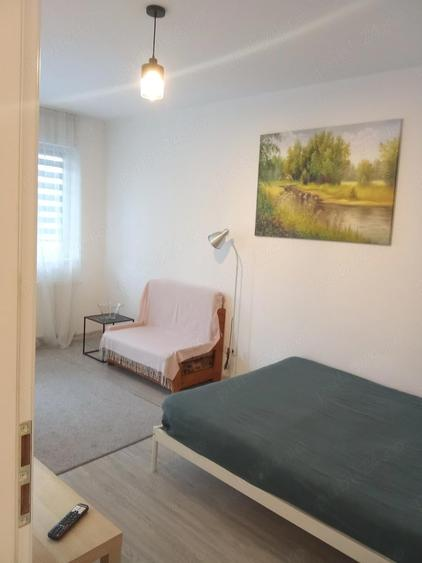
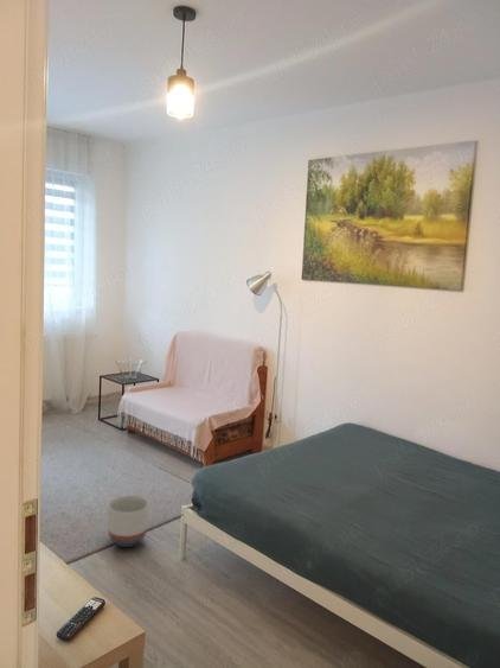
+ planter [107,495,150,548]
